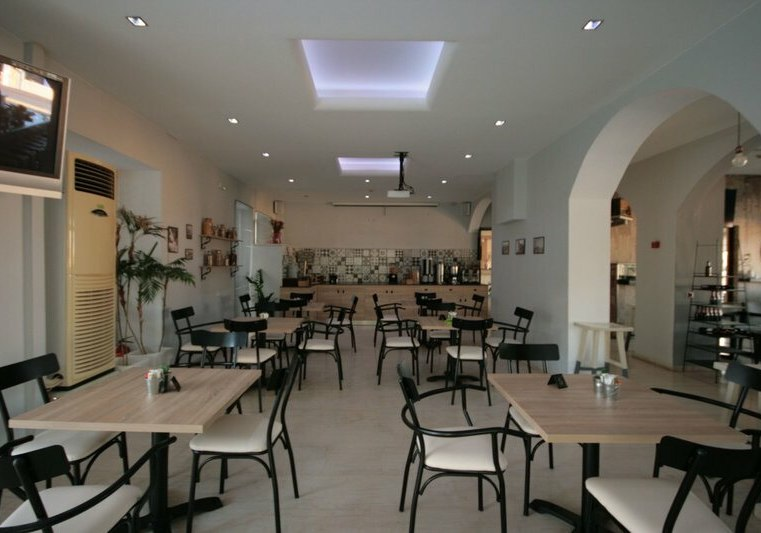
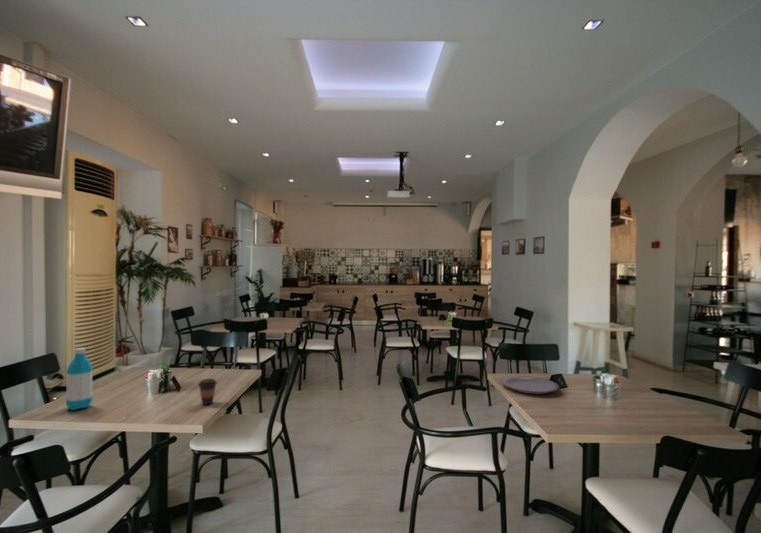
+ coffee cup [197,378,218,406]
+ water bottle [65,347,94,411]
+ plate [500,375,560,395]
